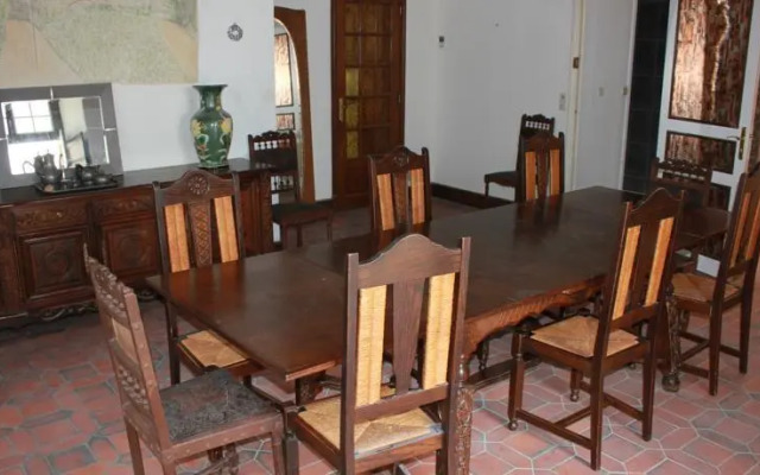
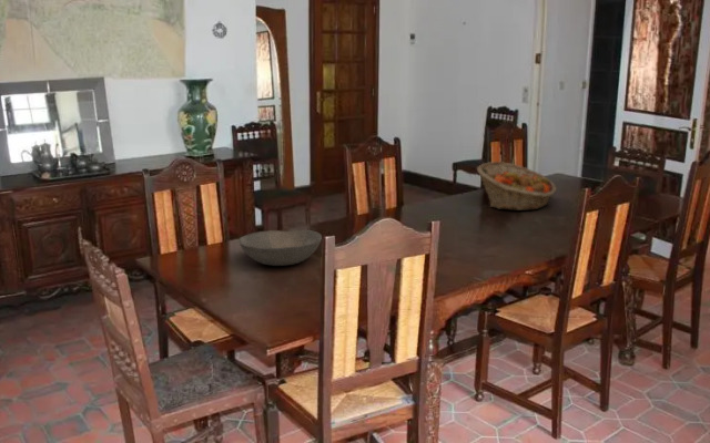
+ fruit basket [476,161,558,212]
+ bowl [237,229,323,267]
